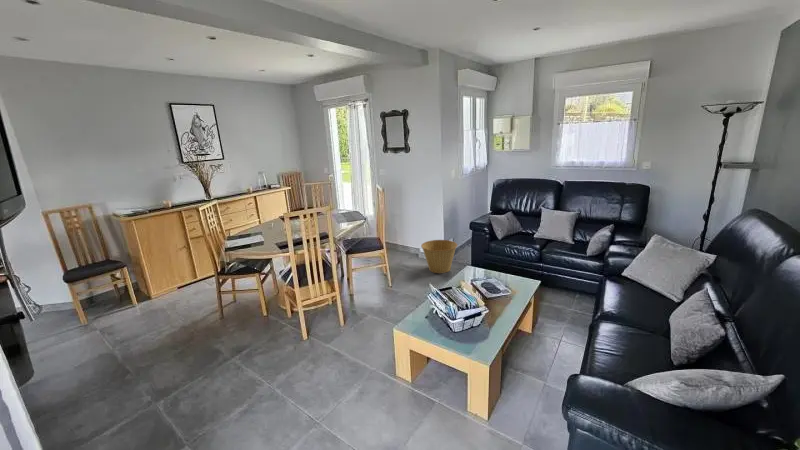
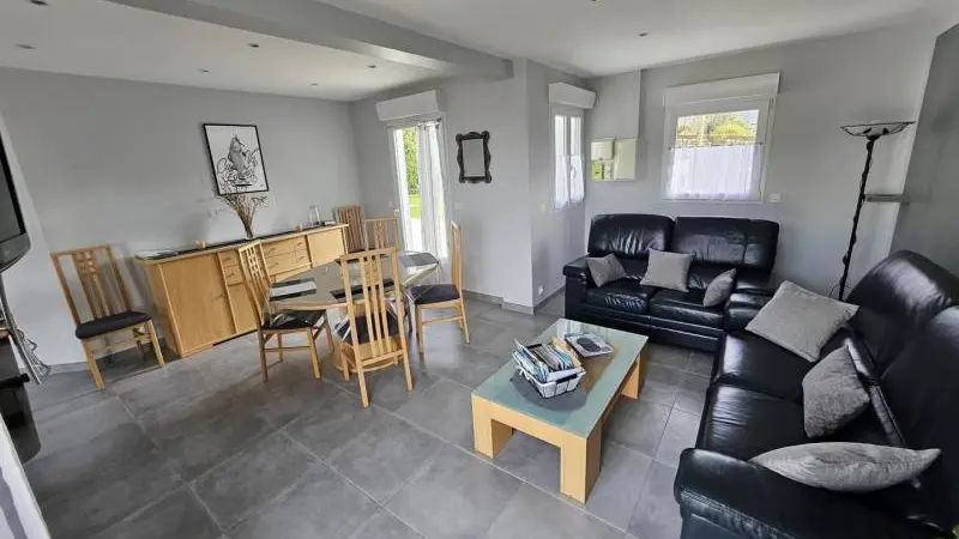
- basket [420,239,458,274]
